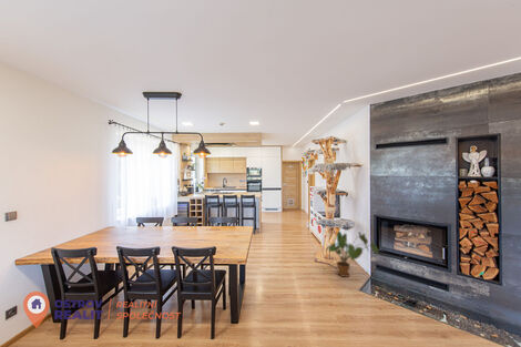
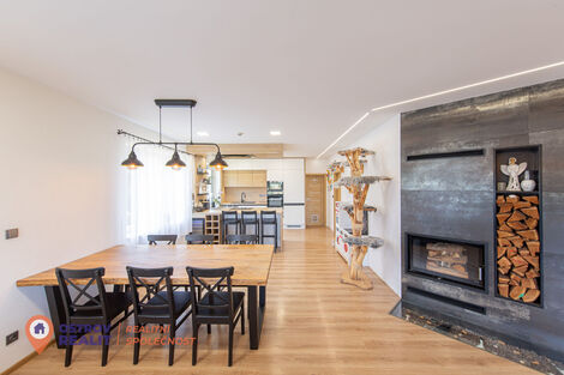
- house plant [324,231,379,278]
